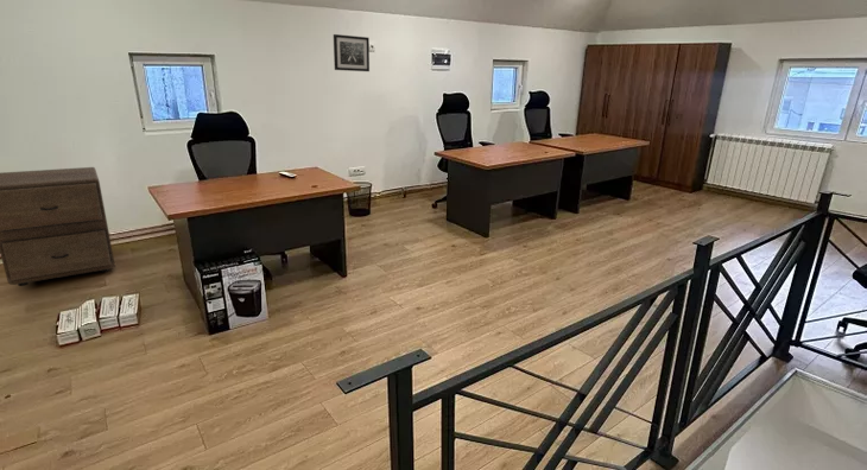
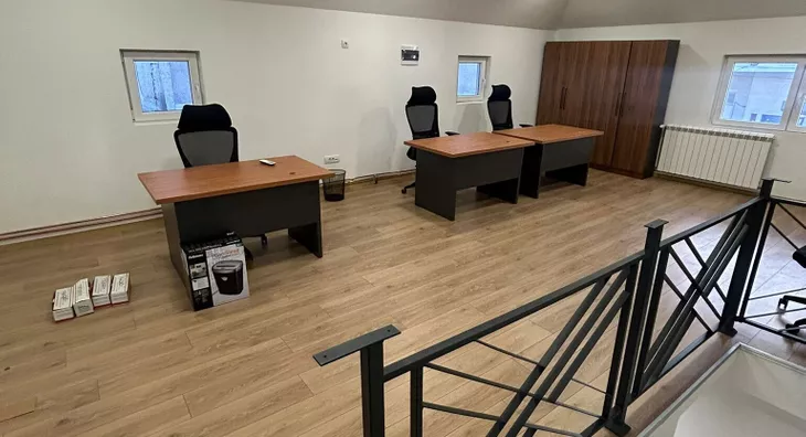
- wall art [333,33,371,72]
- filing cabinet [0,166,116,287]
